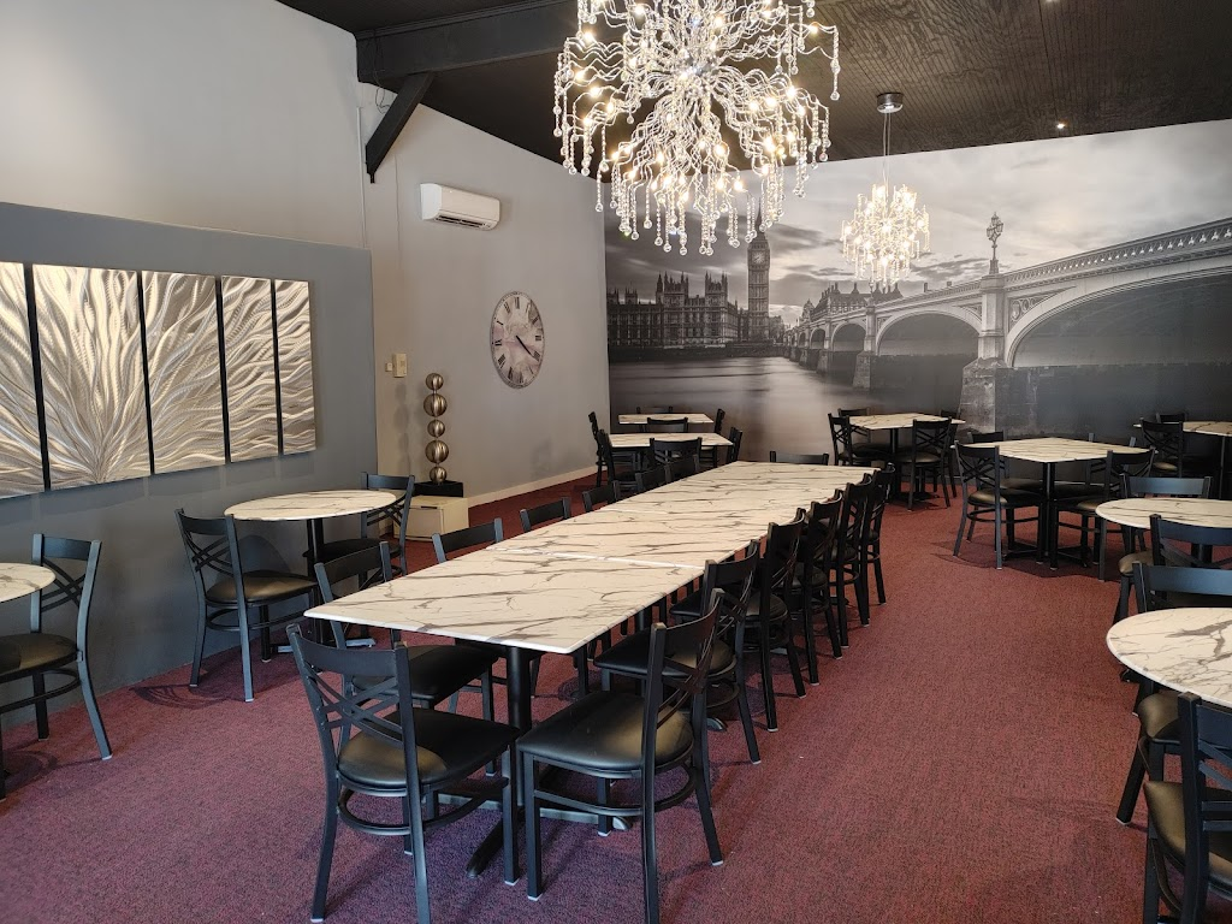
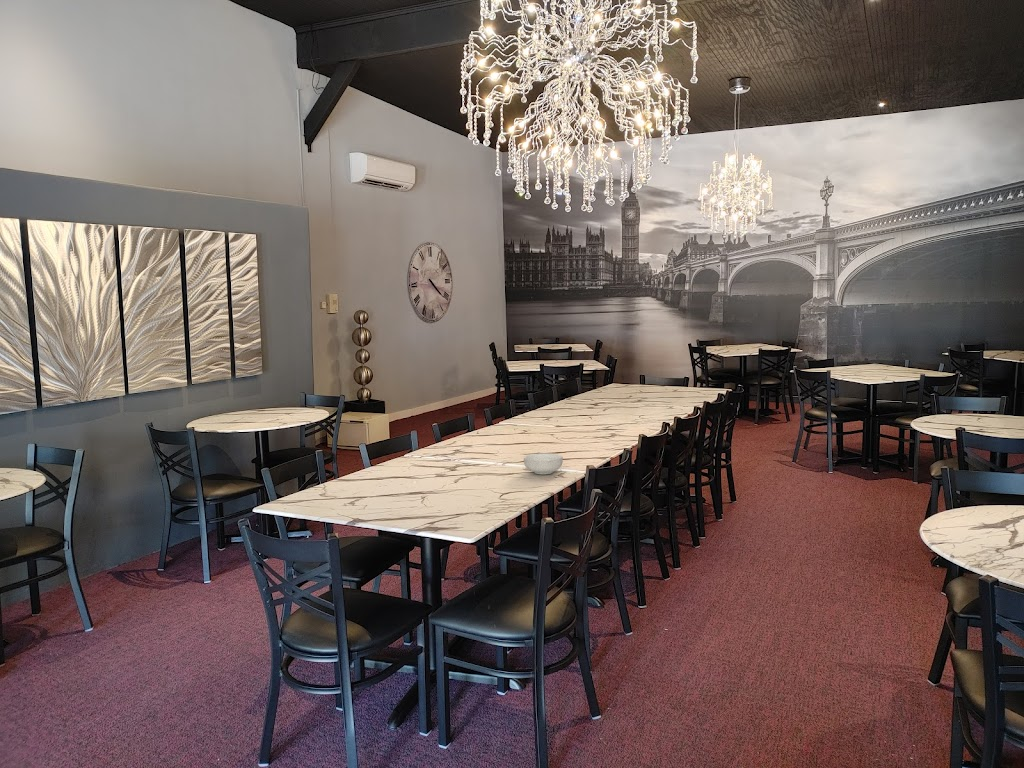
+ cereal bowl [523,452,564,475]
